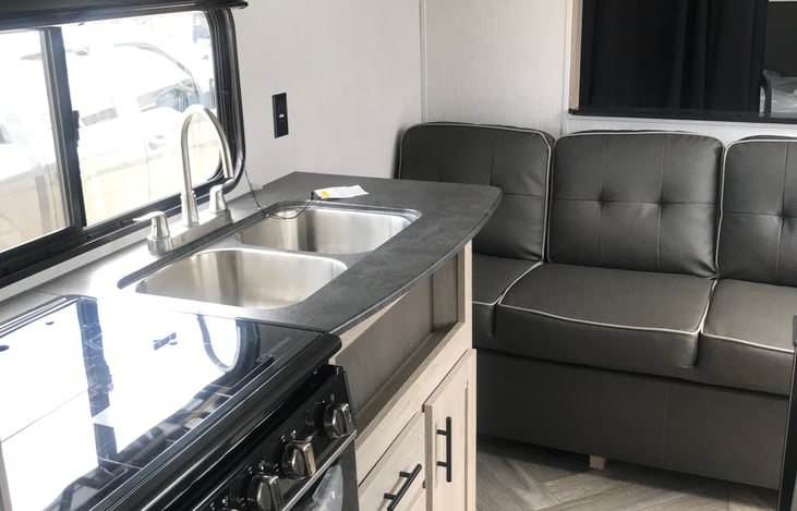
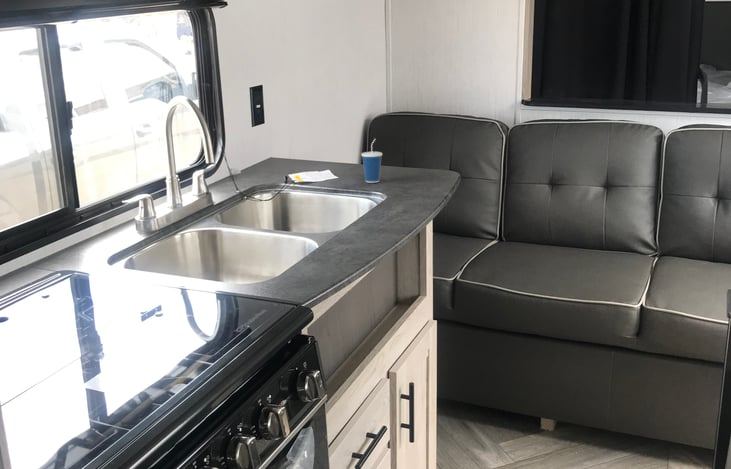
+ cup [360,137,383,184]
